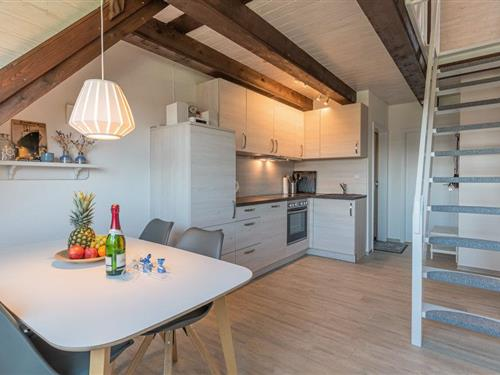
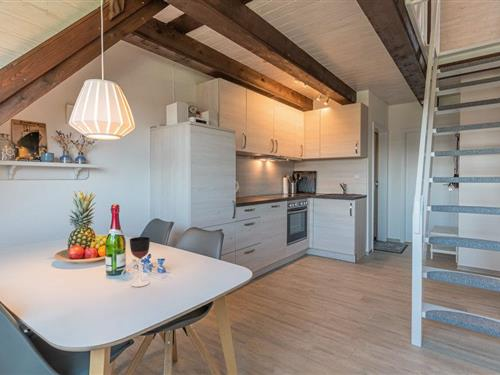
+ wineglass [129,236,151,288]
